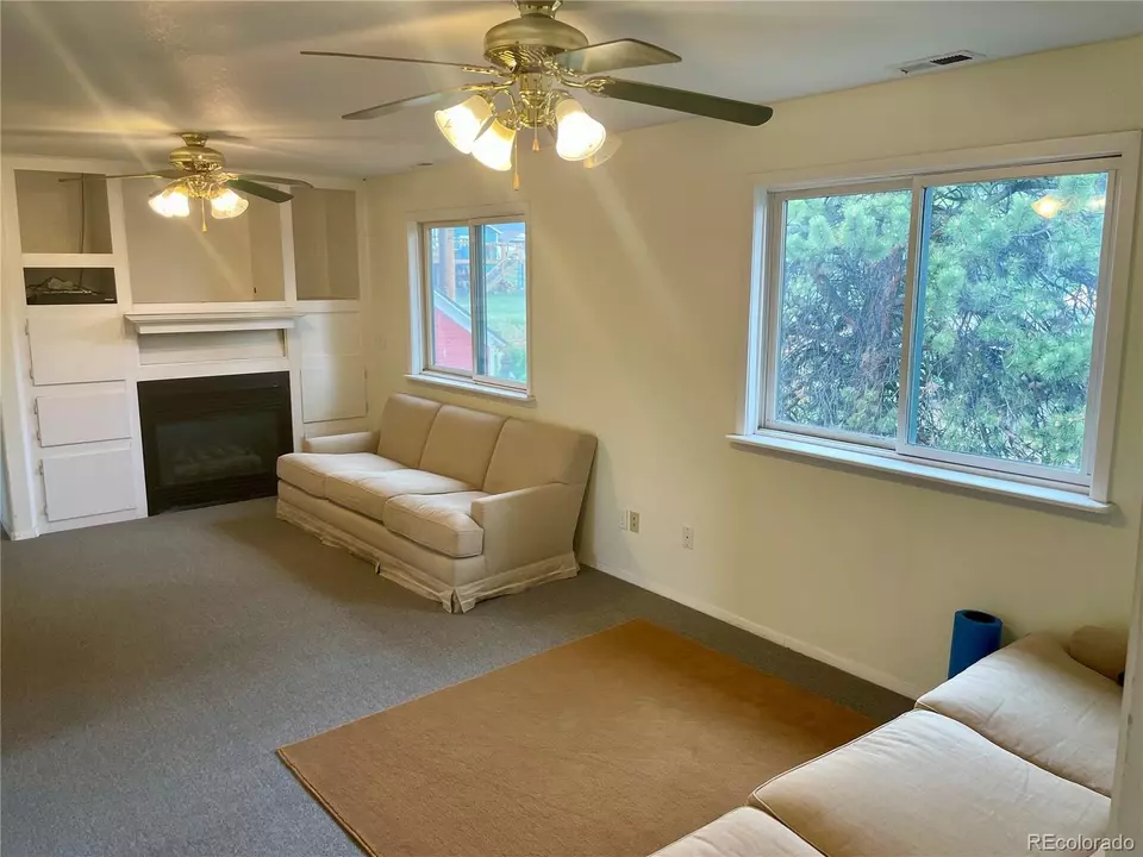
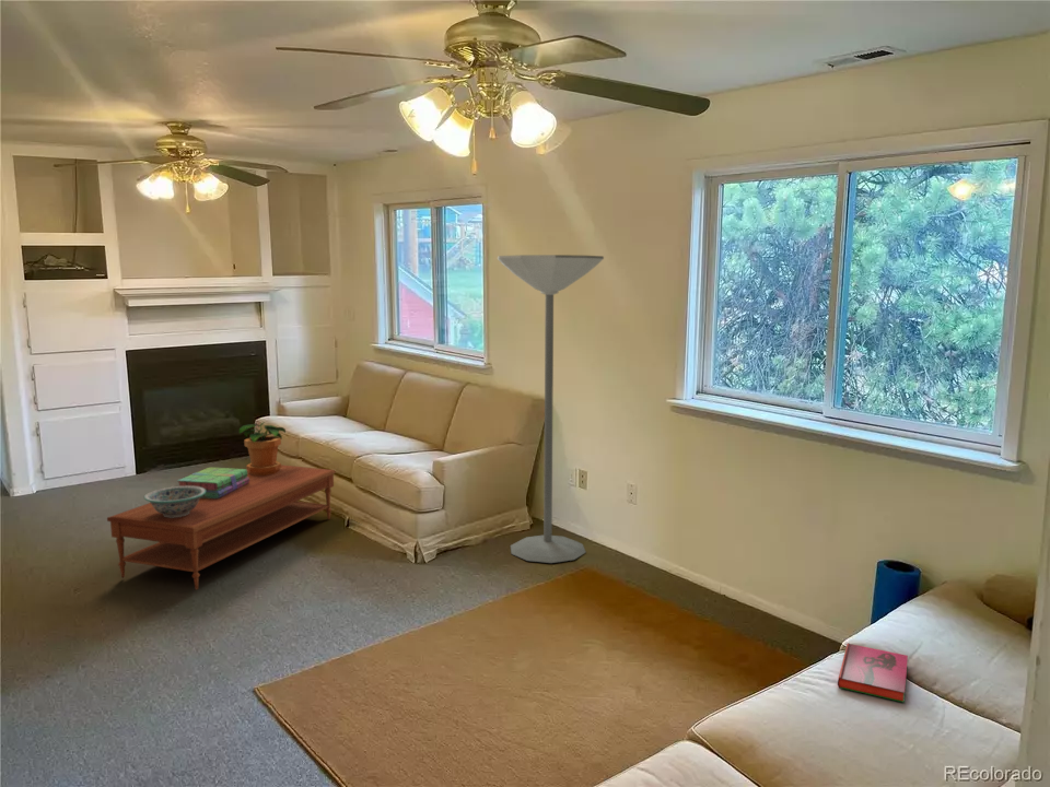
+ decorative bowl [143,485,206,518]
+ floor lamp [497,254,605,564]
+ potted plant [238,421,287,475]
+ stack of books [176,467,249,498]
+ coffee table [106,463,337,591]
+ hardback book [837,643,909,704]
